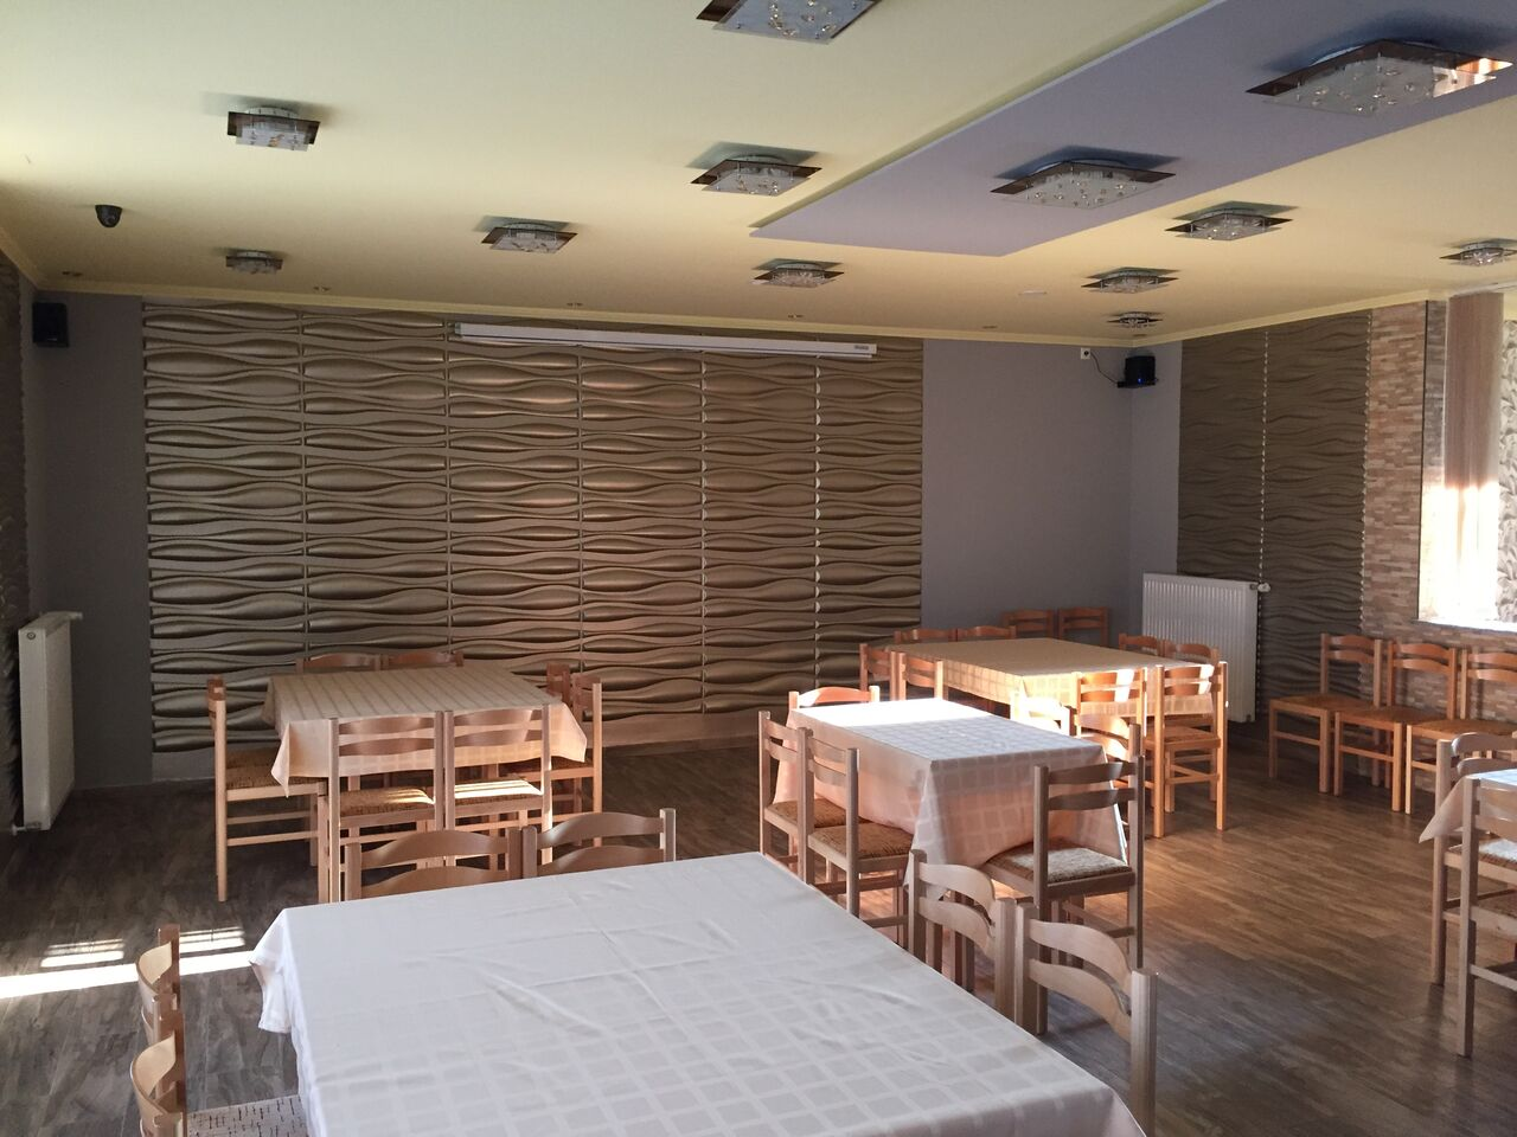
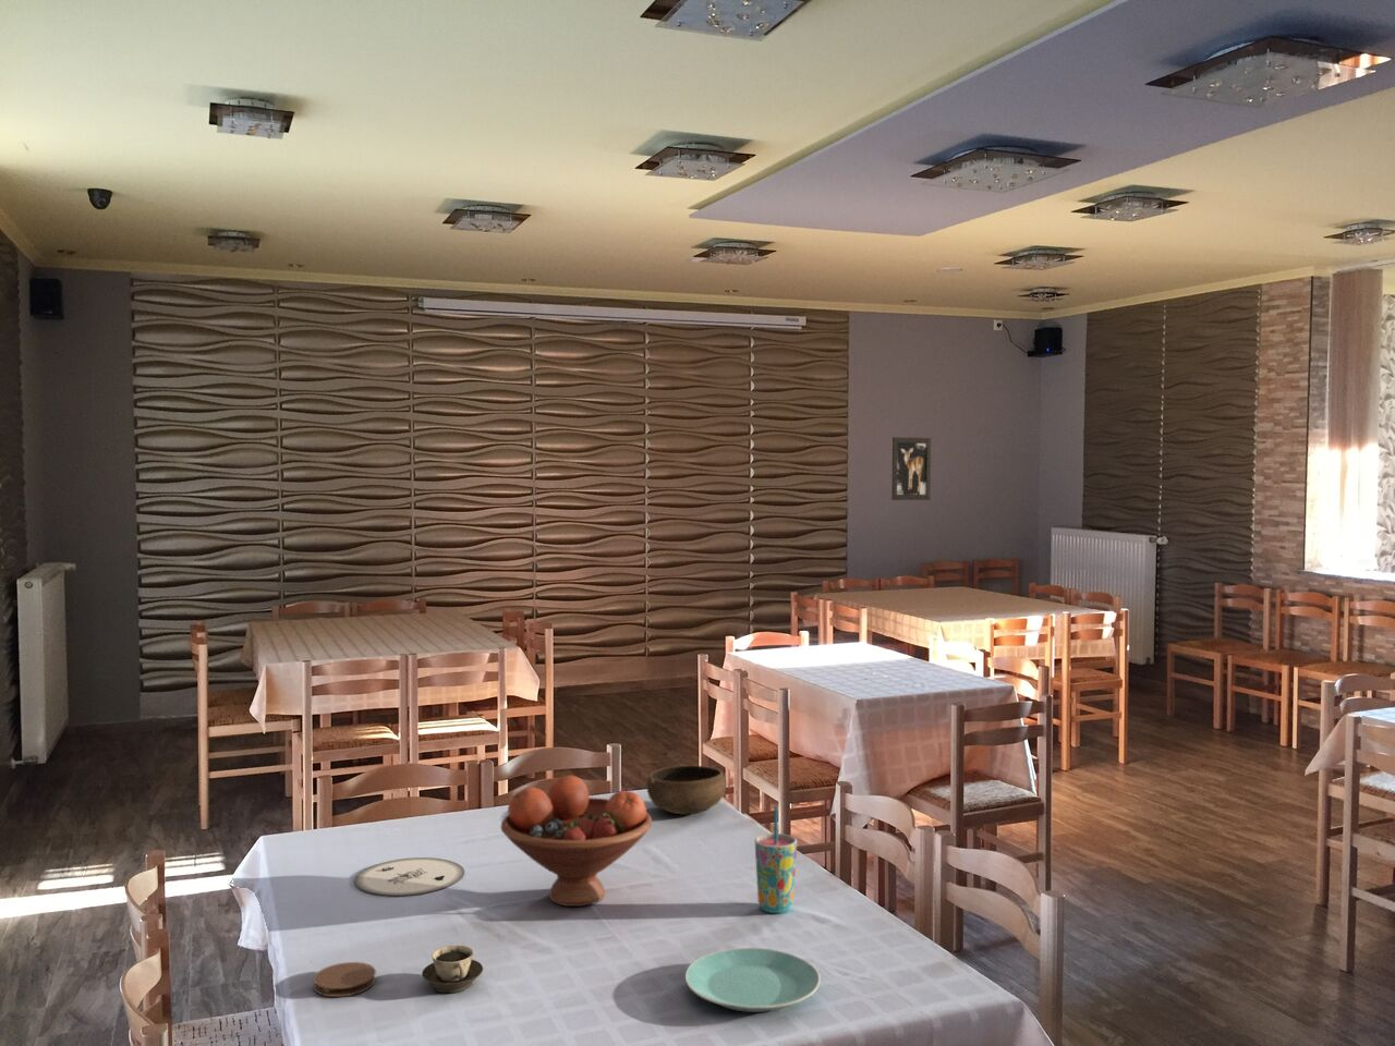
+ cup [421,945,484,993]
+ bowl [645,764,727,815]
+ coaster [313,961,377,998]
+ plate [684,947,822,1013]
+ plate [354,856,466,897]
+ wall art [891,436,931,501]
+ fruit bowl [499,775,652,908]
+ cup [755,805,797,914]
